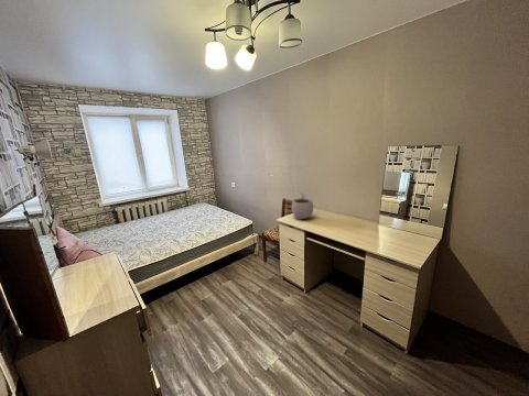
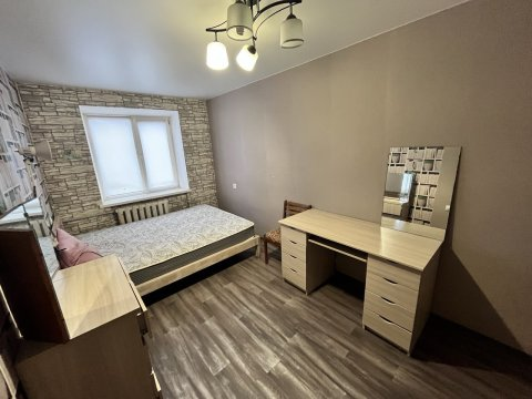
- plant pot [291,191,314,220]
